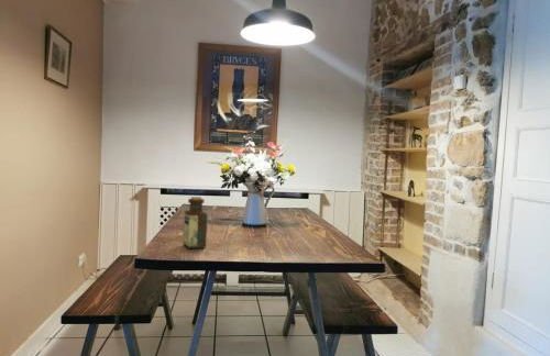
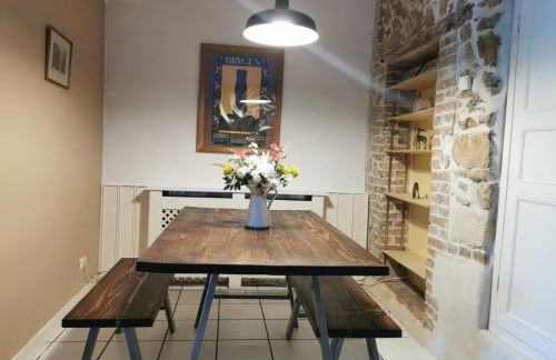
- bottle [182,196,208,249]
